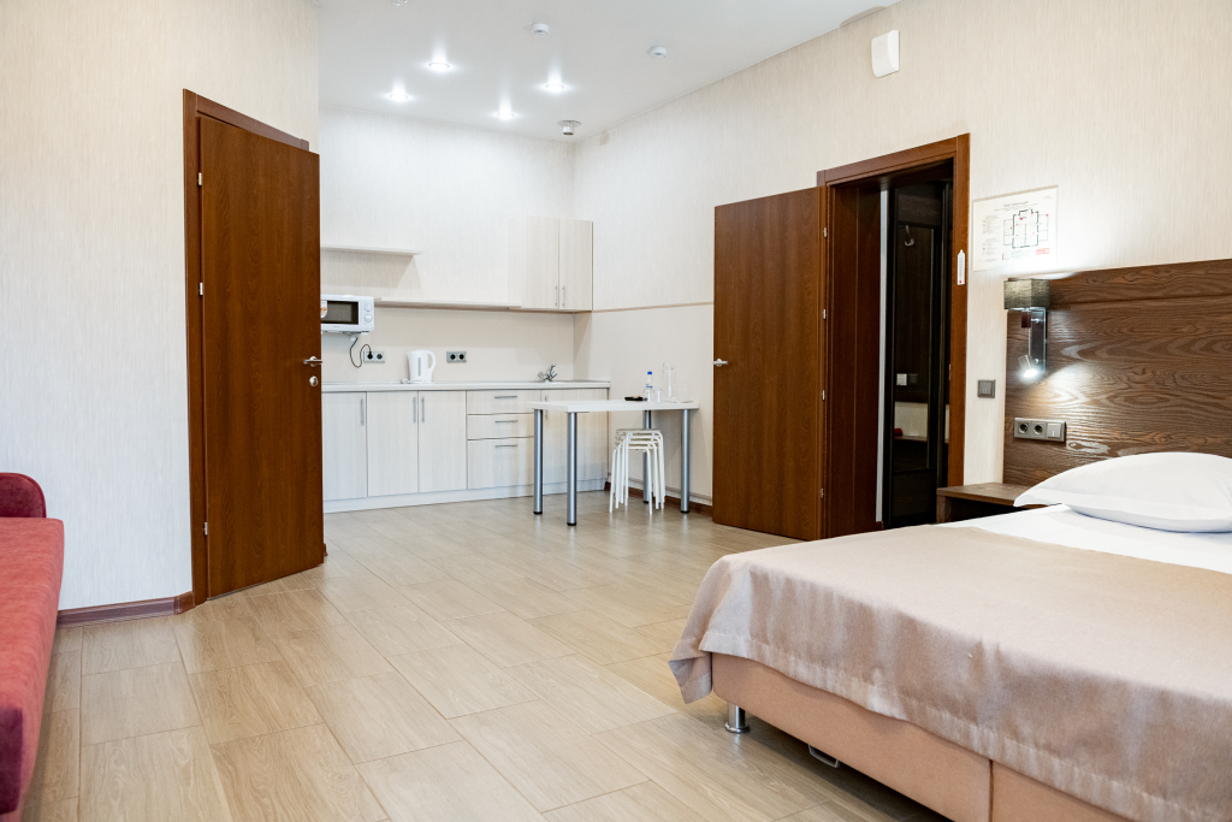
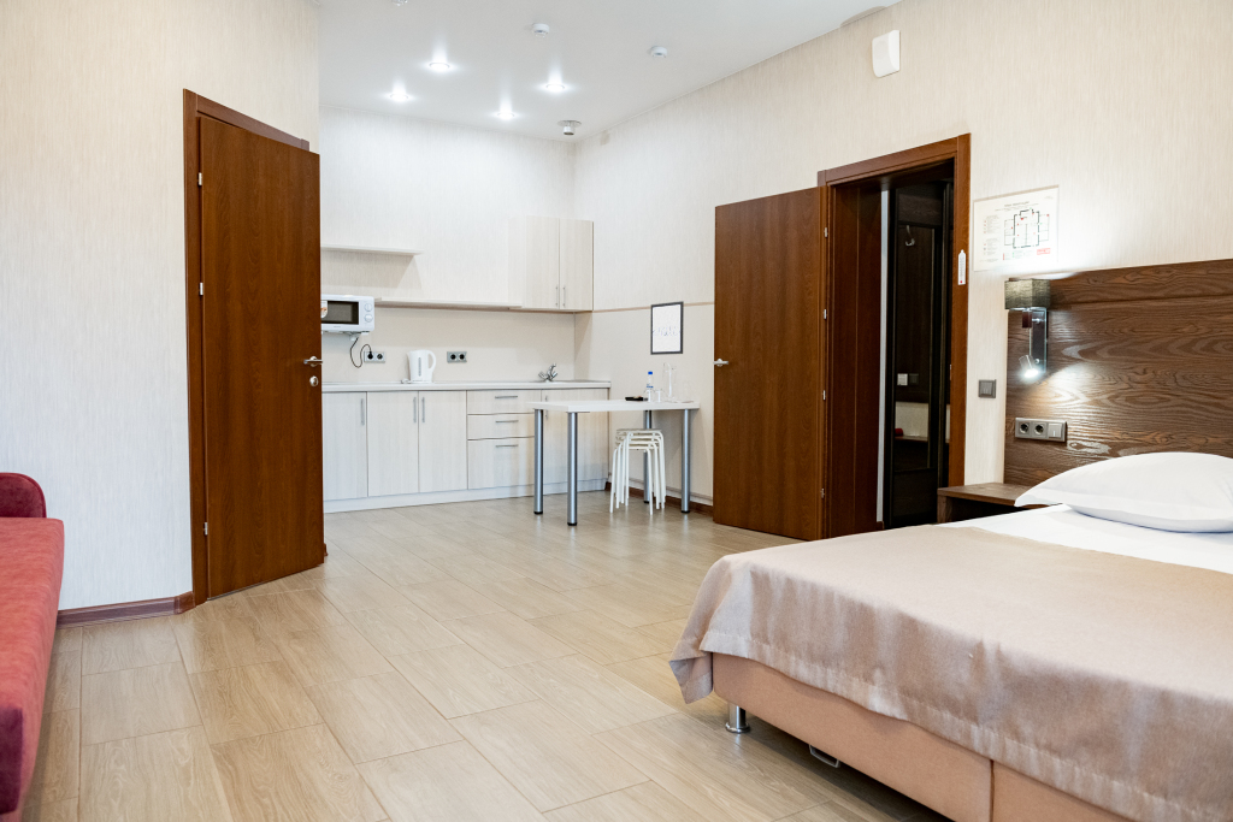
+ wall art [649,300,685,356]
